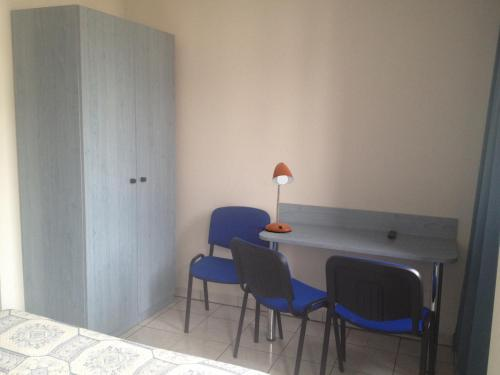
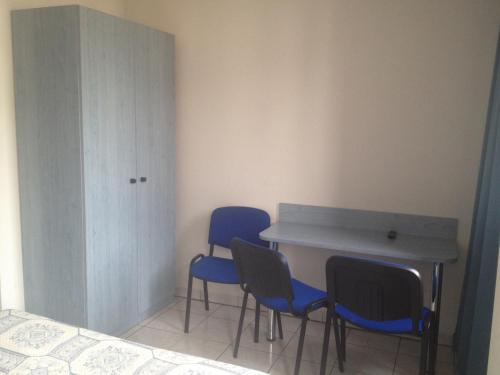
- desk lamp [264,161,295,234]
